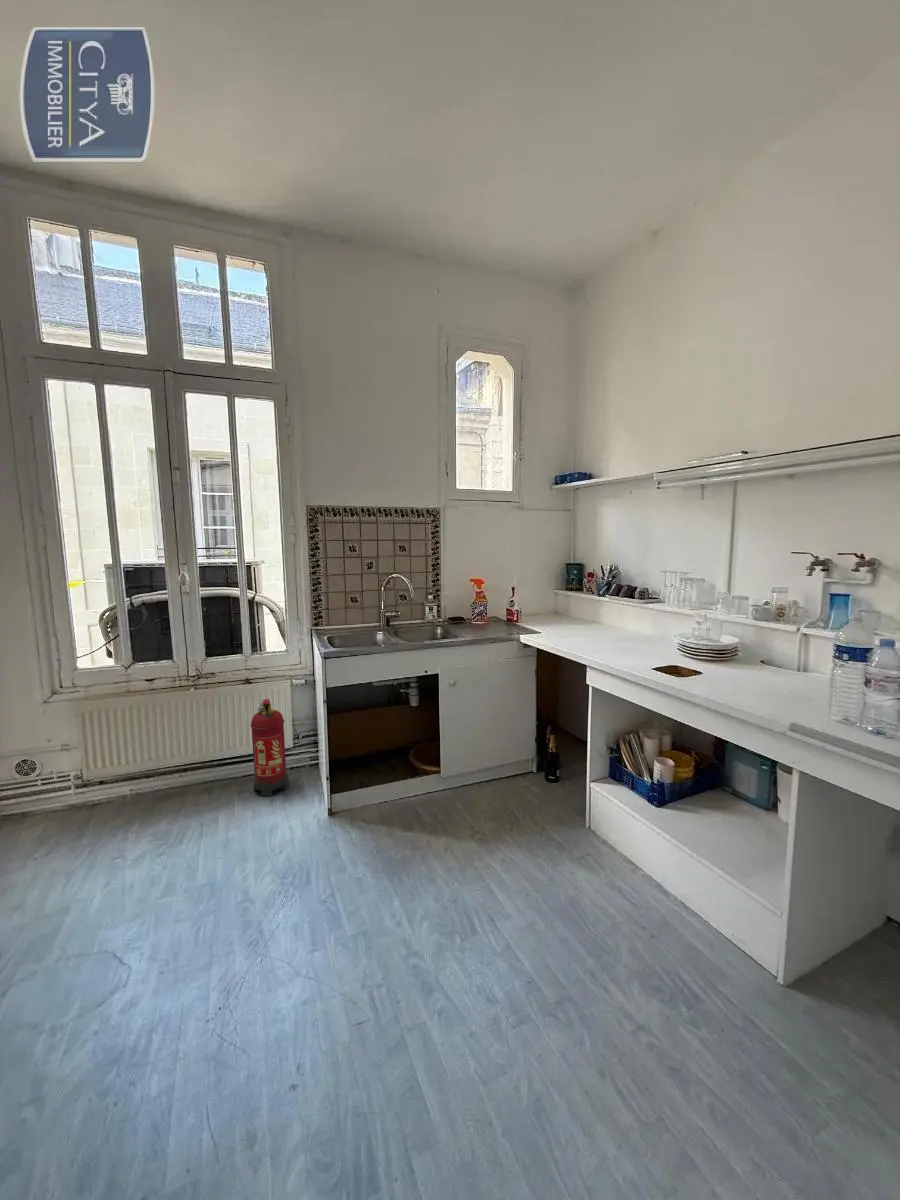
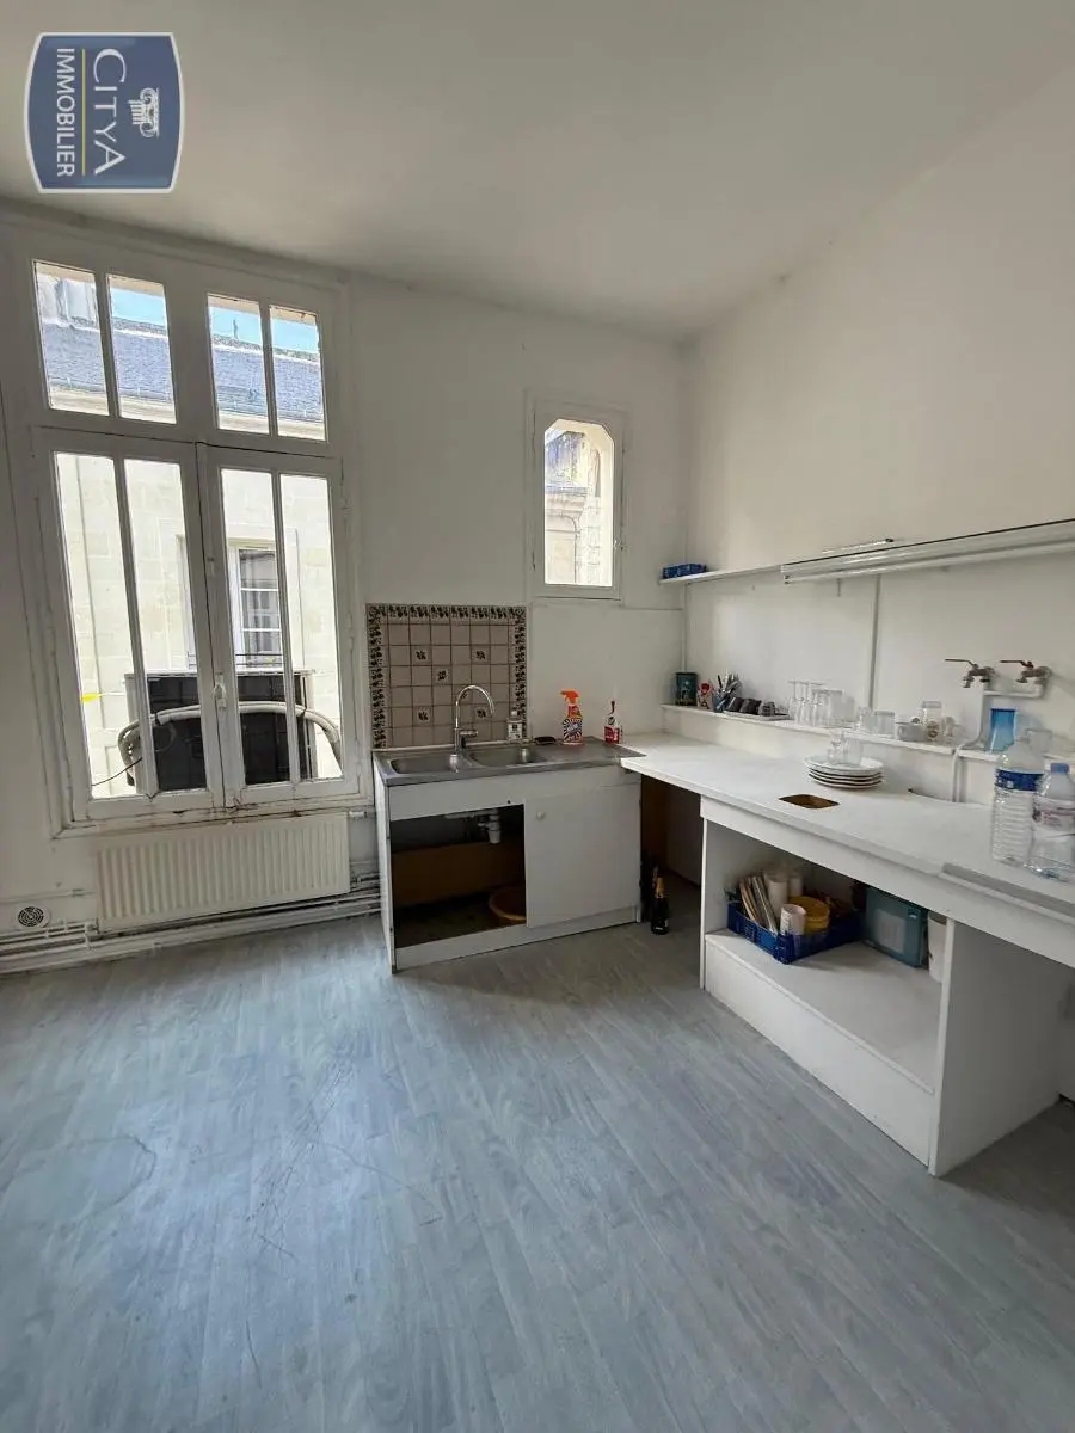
- fire extinguisher [249,698,290,797]
